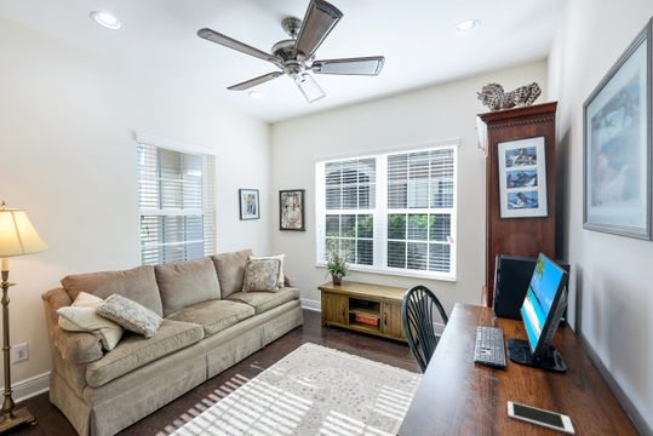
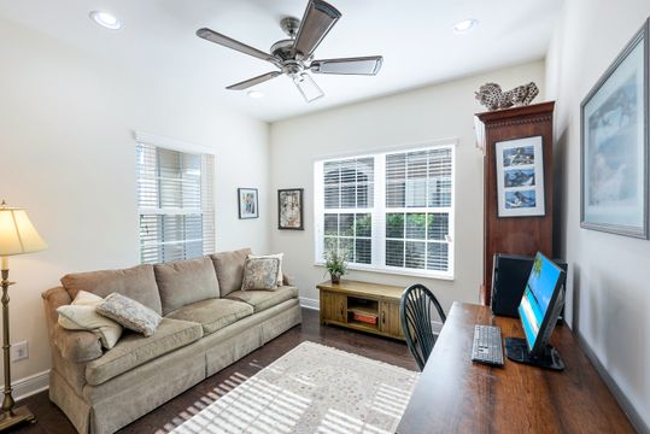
- cell phone [506,400,575,436]
